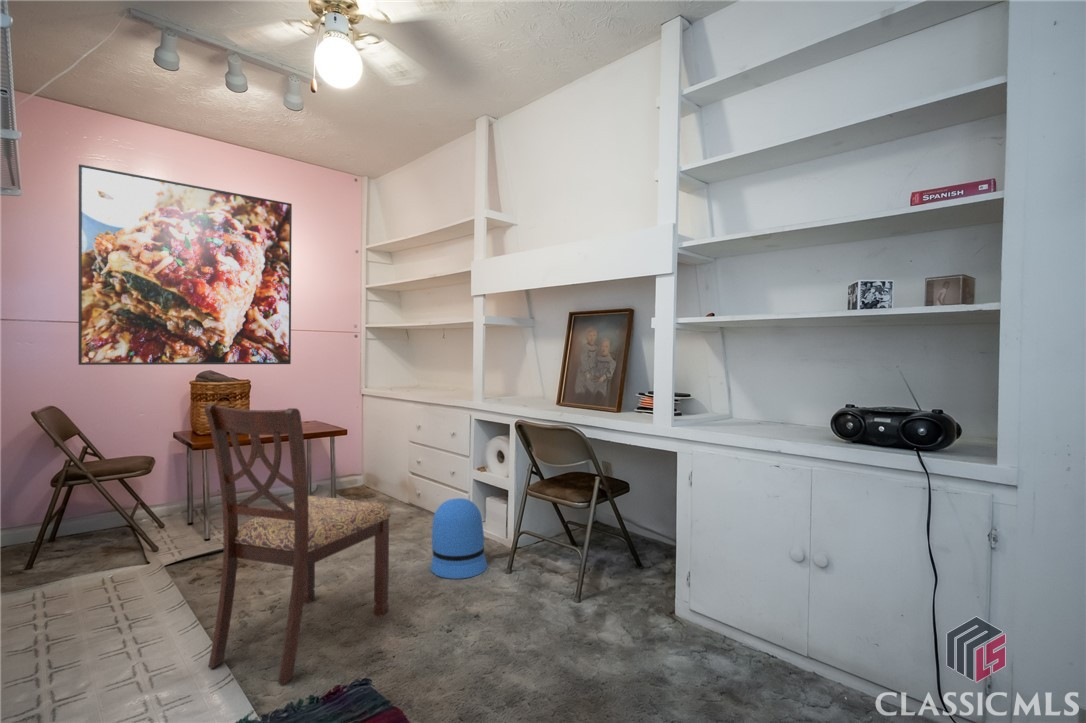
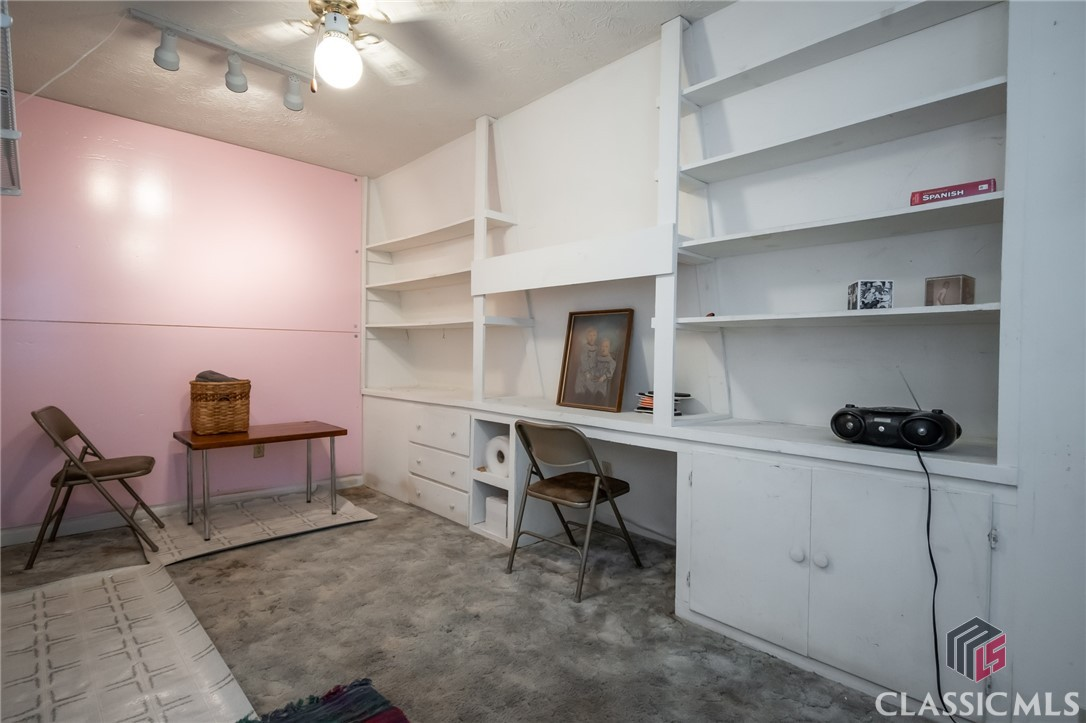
- chair [204,403,392,686]
- sun visor [430,497,488,580]
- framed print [77,163,293,366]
